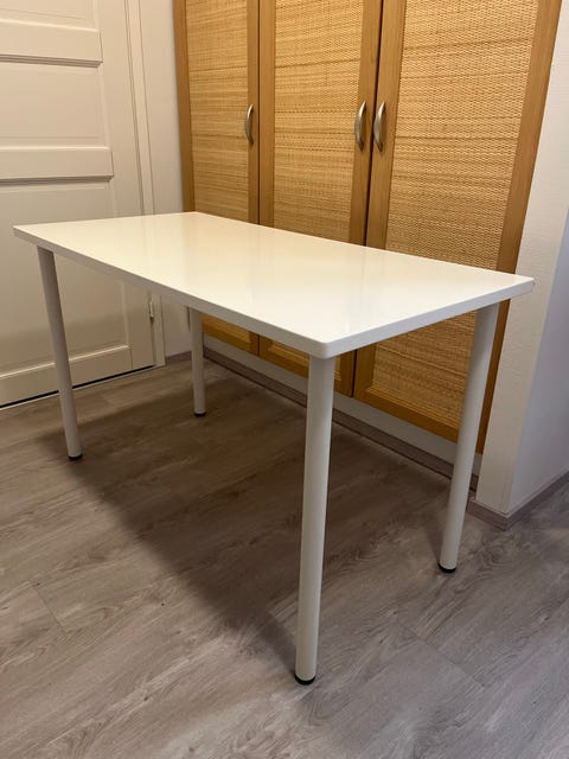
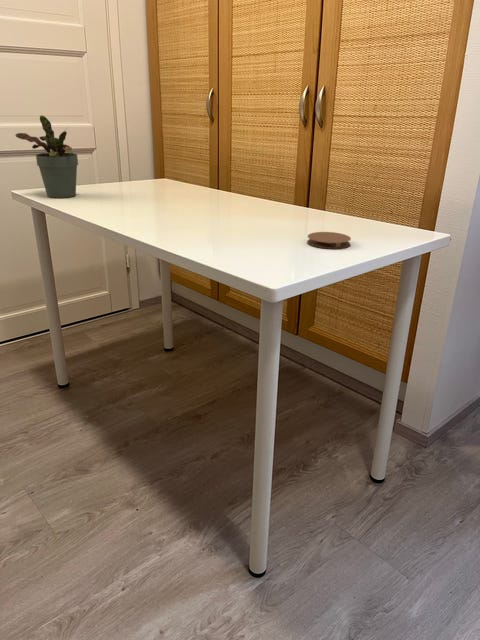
+ potted plant [15,115,79,199]
+ coaster [306,231,352,250]
